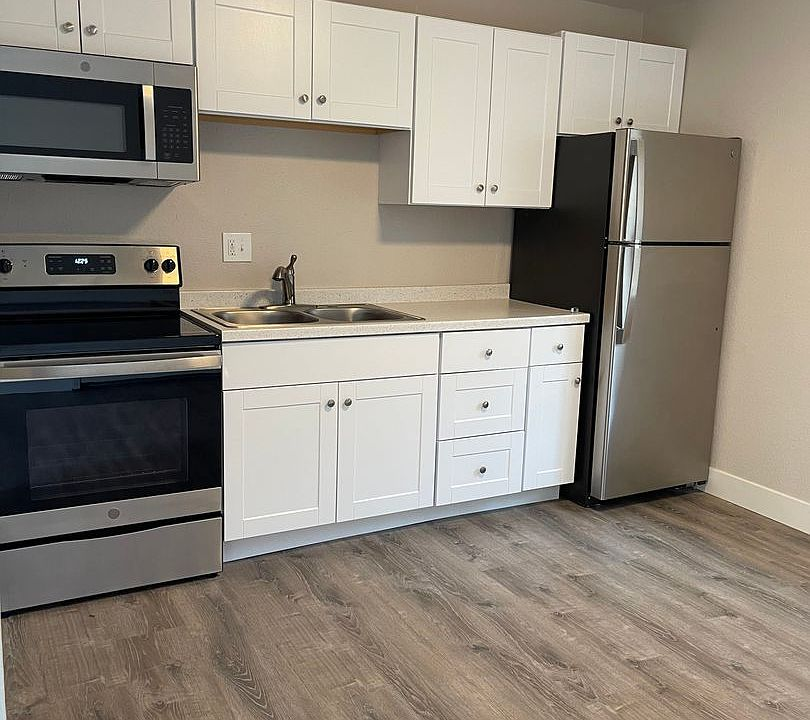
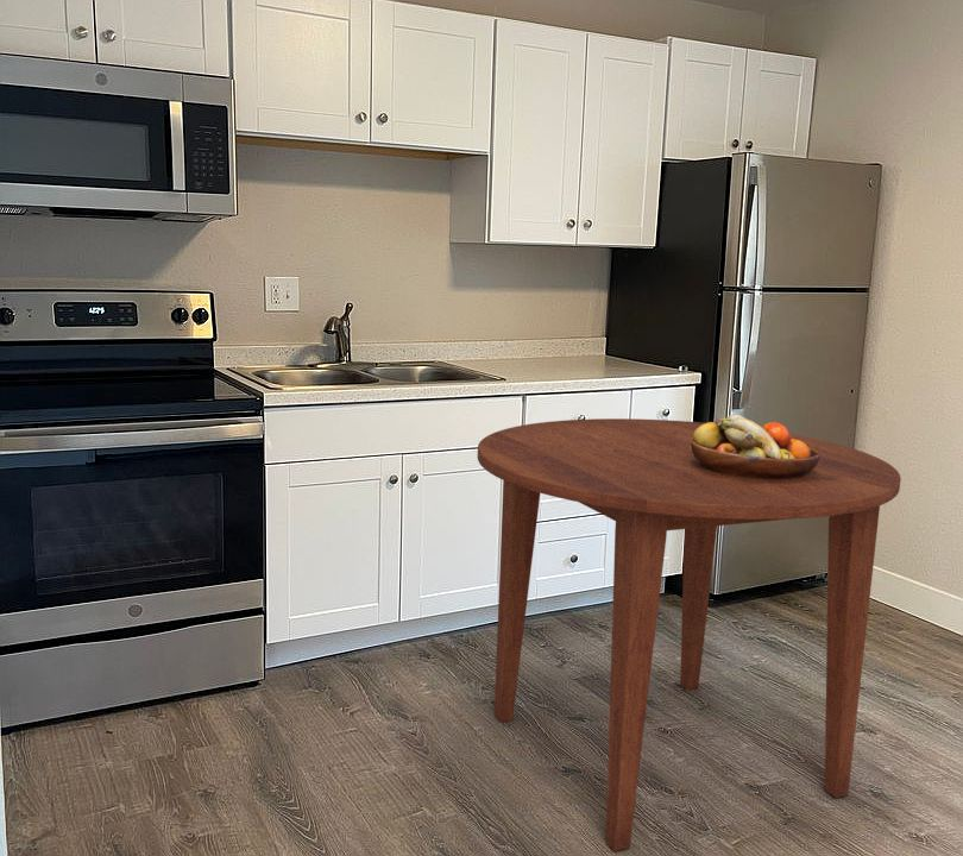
+ fruit bowl [691,414,820,479]
+ dining table [477,417,902,852]
